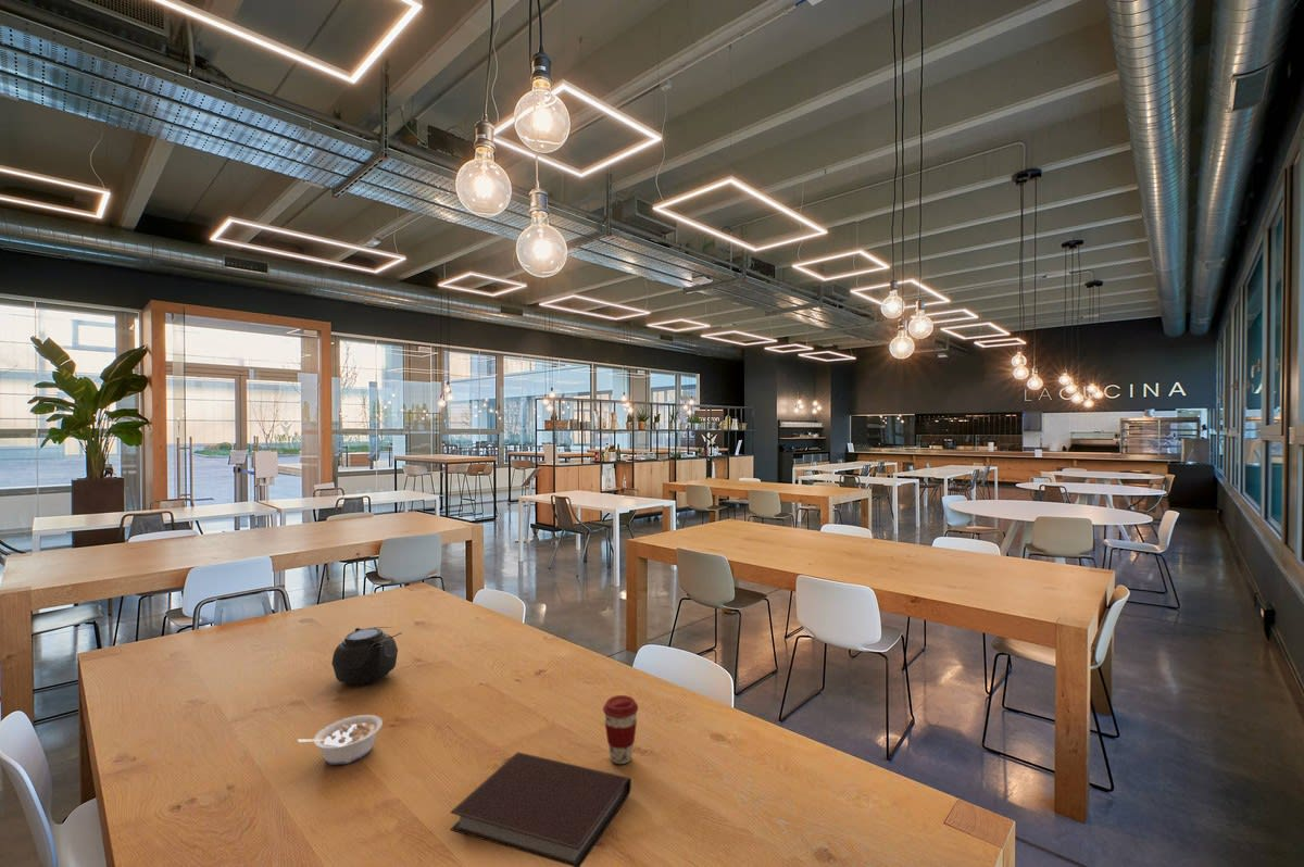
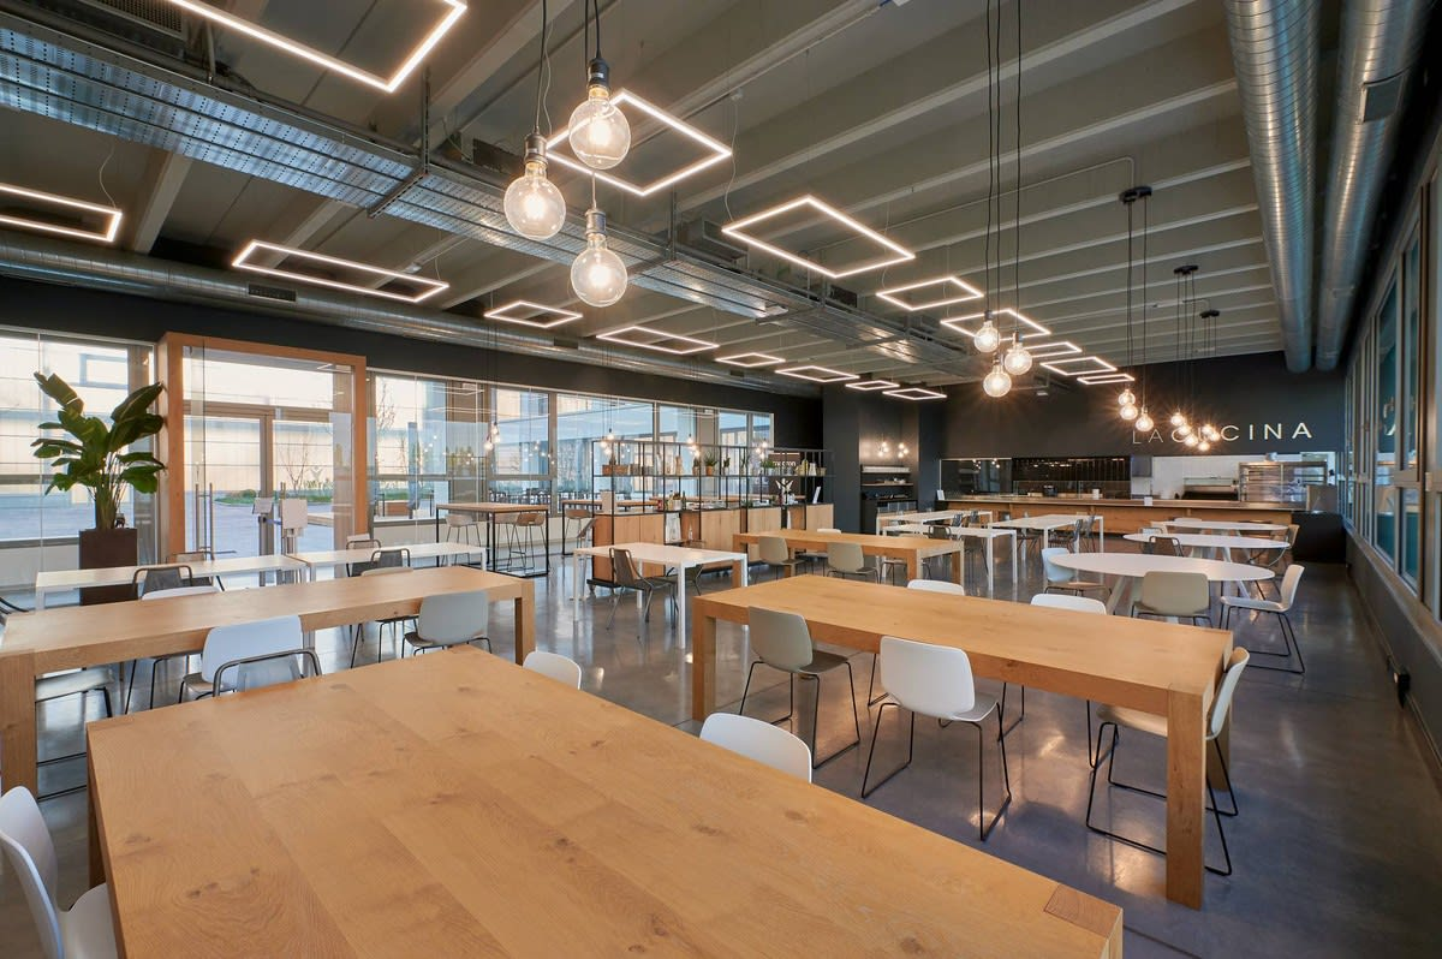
- legume [297,714,384,766]
- notebook [449,751,632,867]
- coffee cup [602,694,639,765]
- teapot [330,626,403,687]
